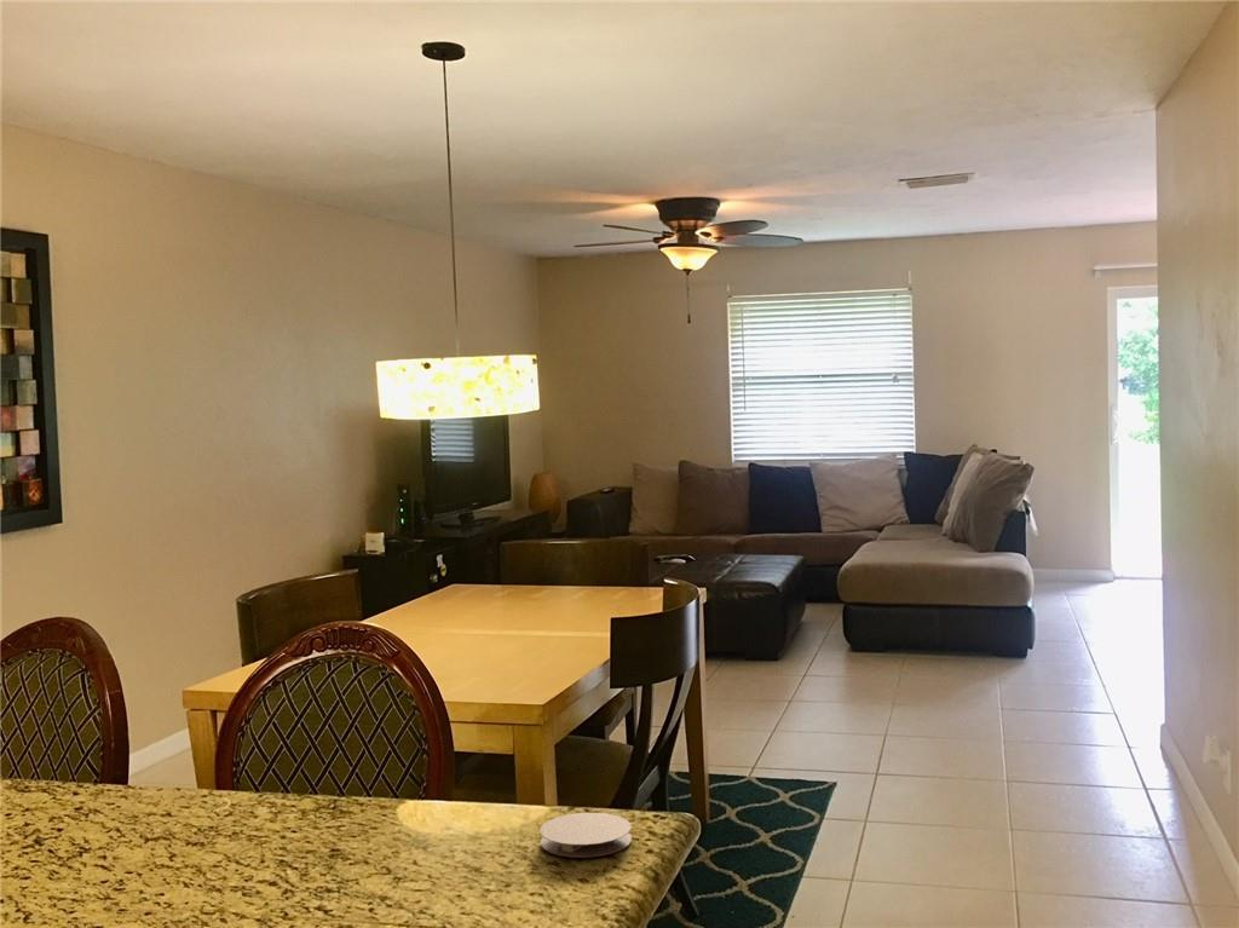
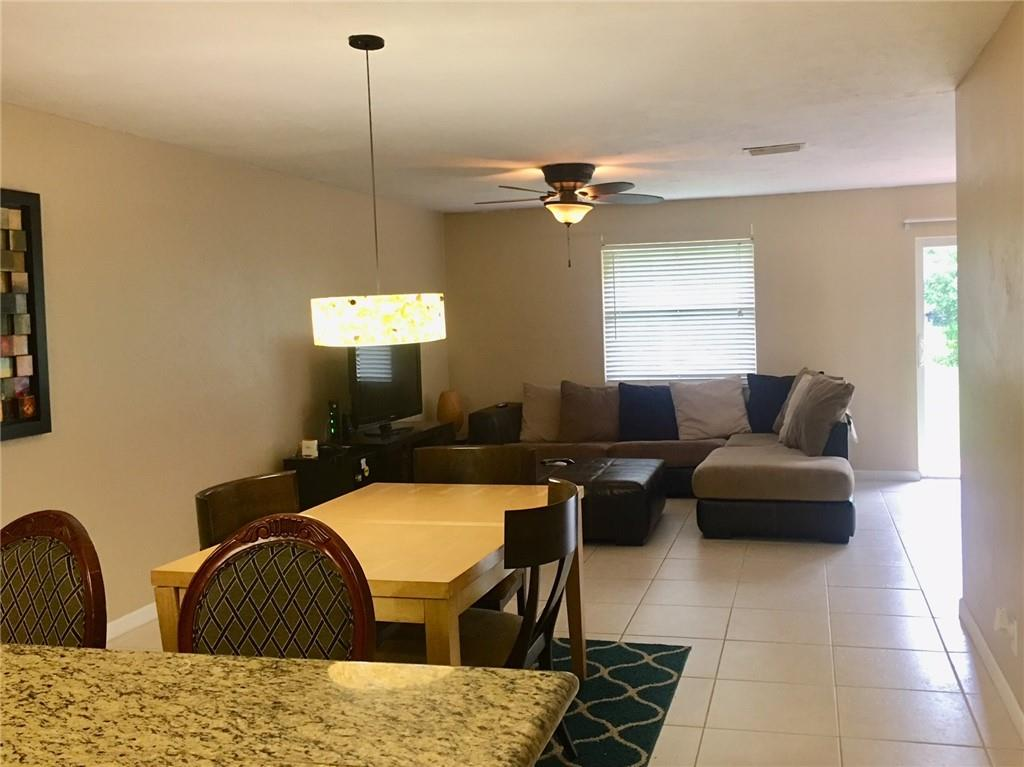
- coaster [540,812,633,859]
